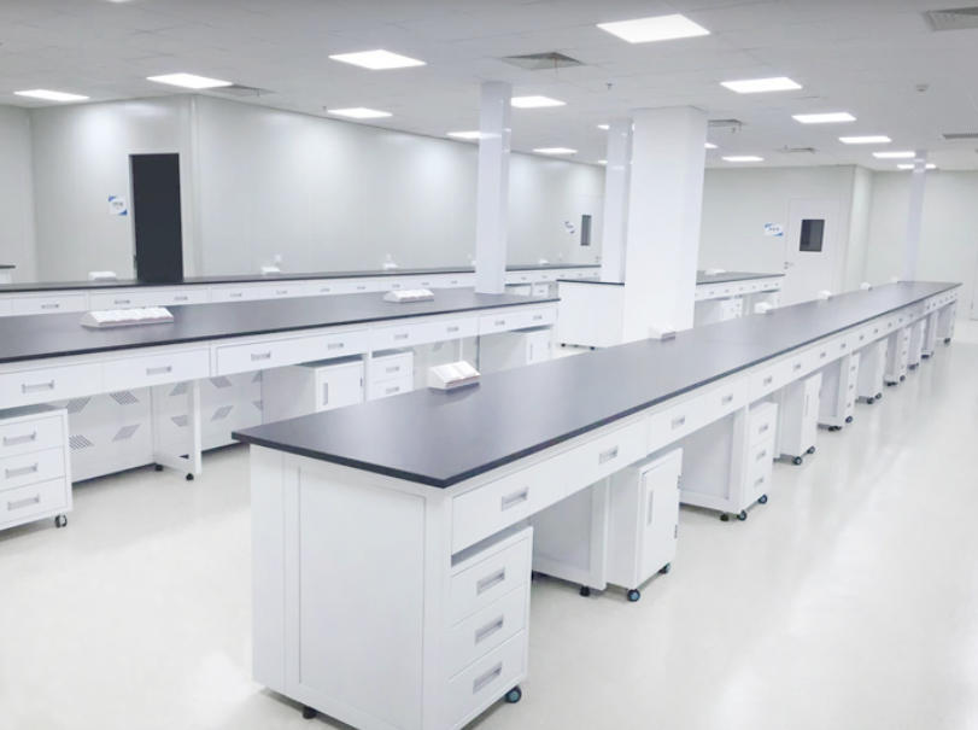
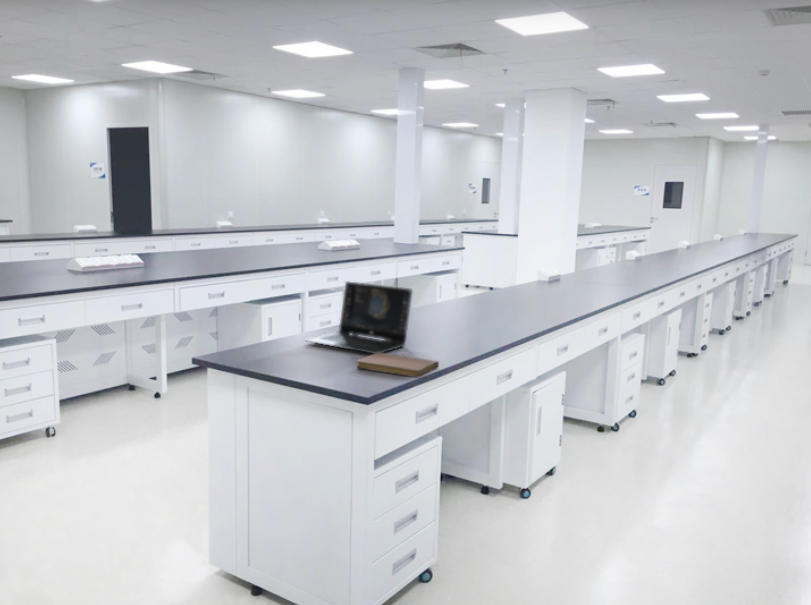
+ notebook [356,352,440,379]
+ laptop [305,280,414,354]
